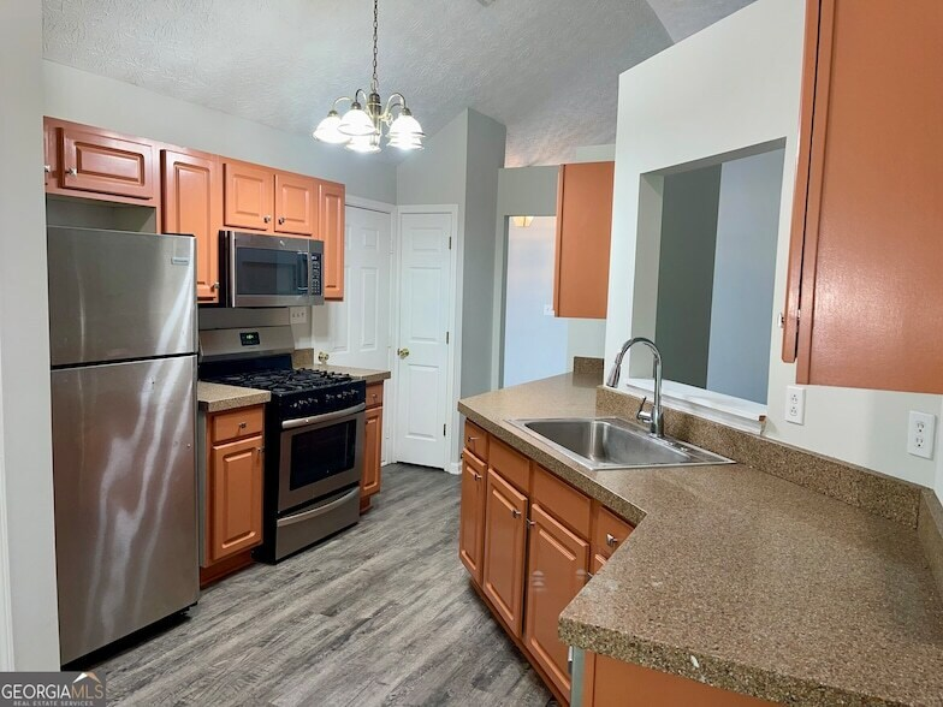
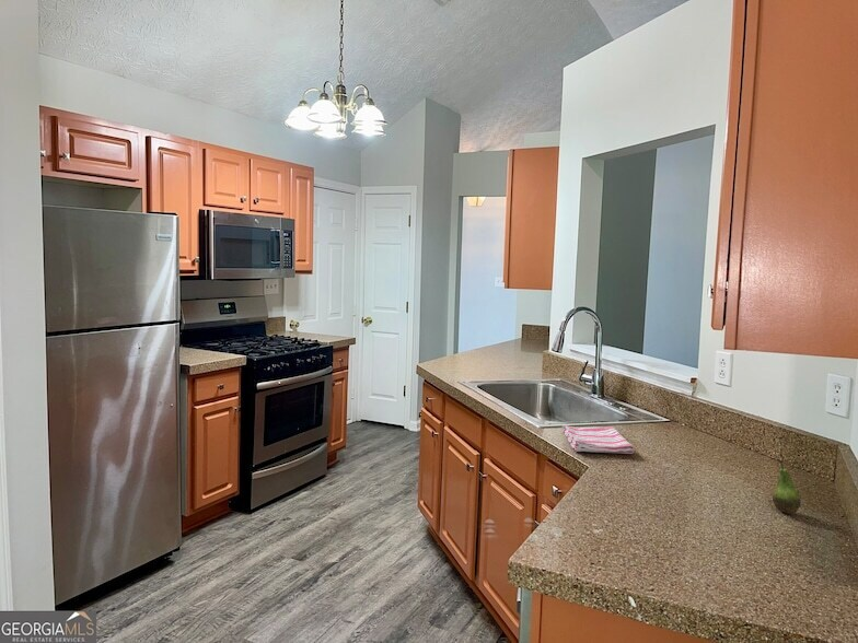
+ dish towel [561,424,636,455]
+ fruit [772,457,802,515]
